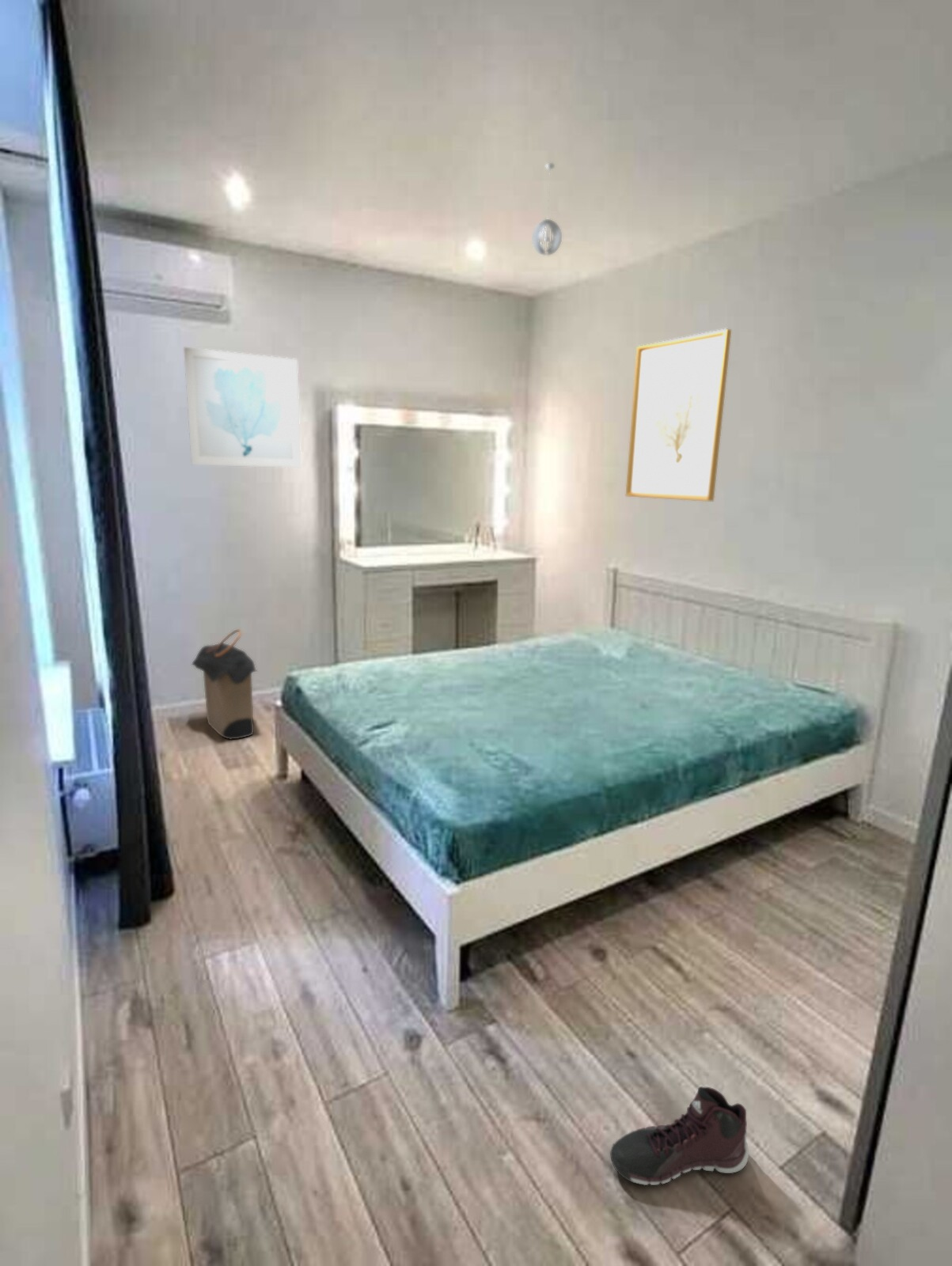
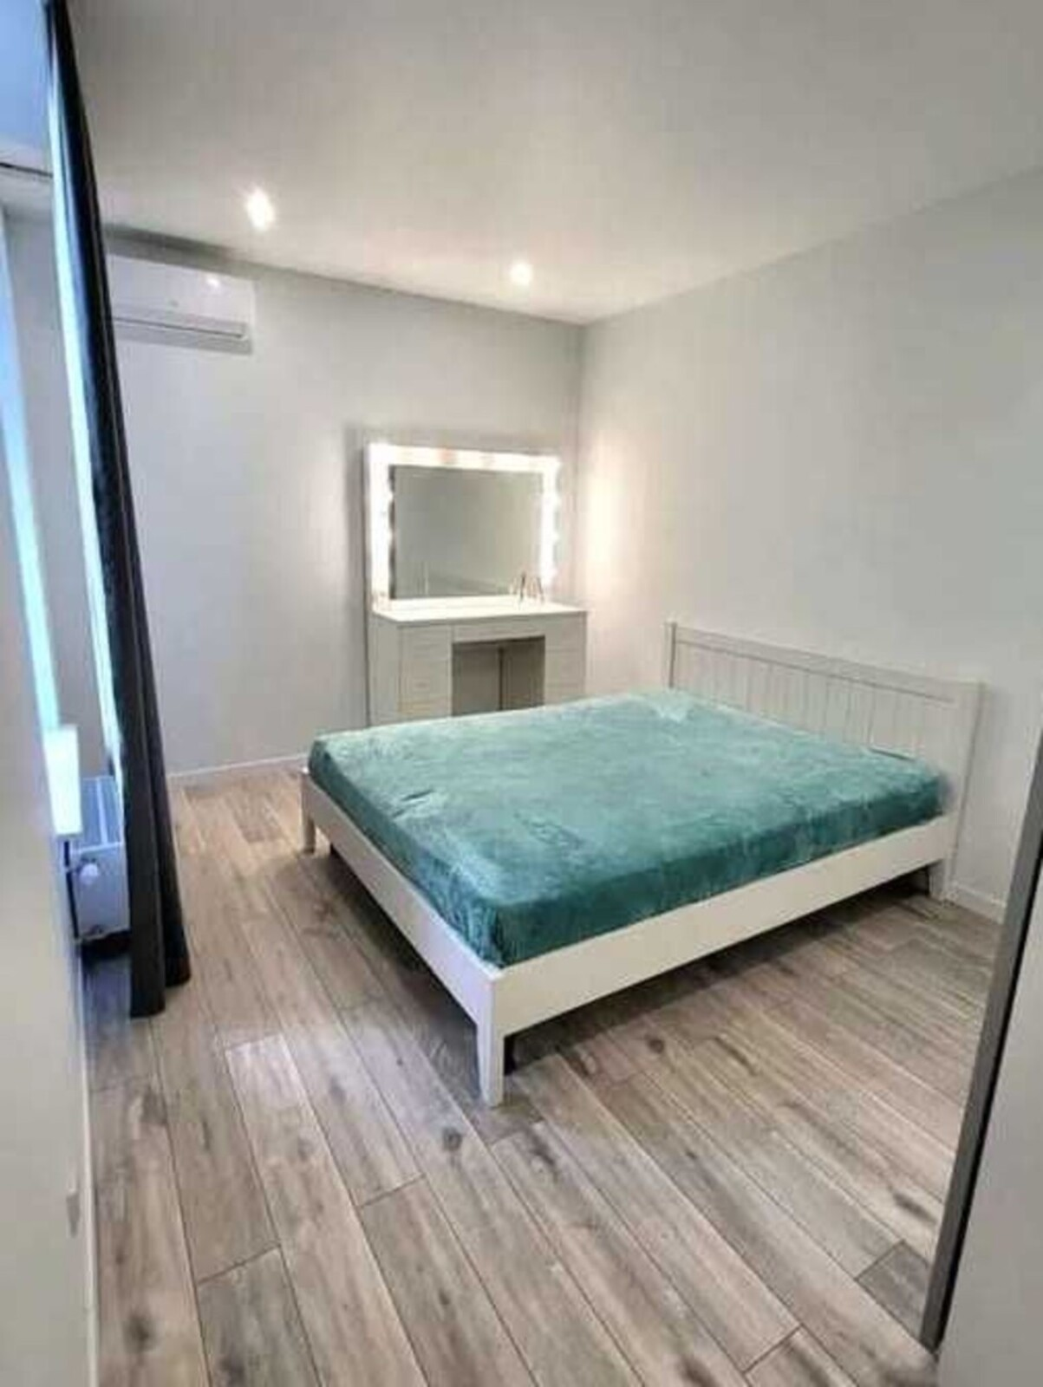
- sneaker [609,1086,749,1186]
- wall art [183,347,302,468]
- laundry hamper [192,628,260,741]
- pendant light [531,162,563,256]
- wall art [625,328,732,502]
